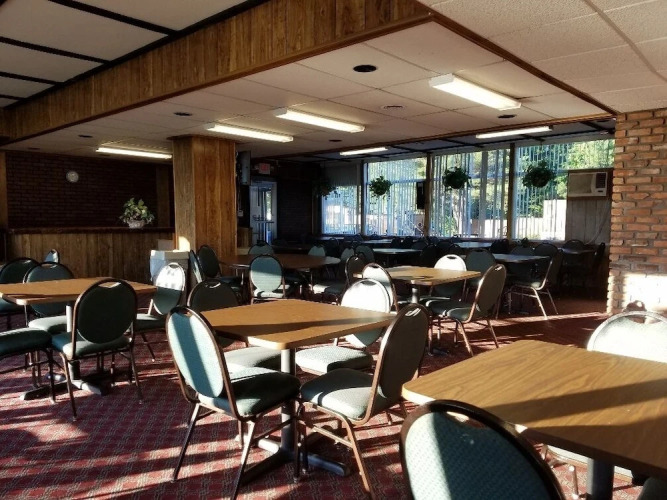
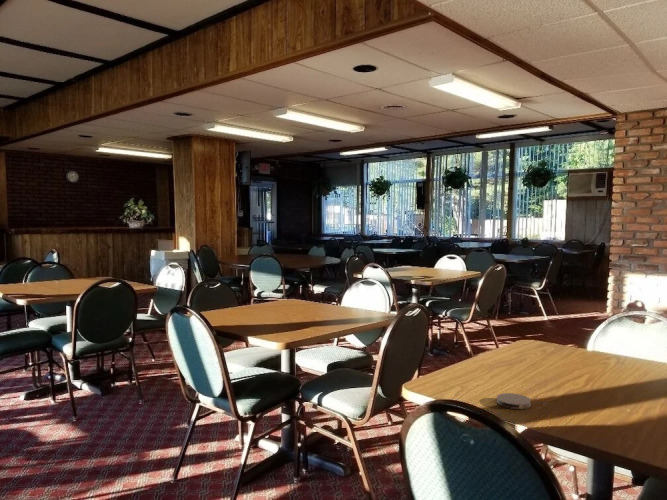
+ coaster [496,392,532,410]
